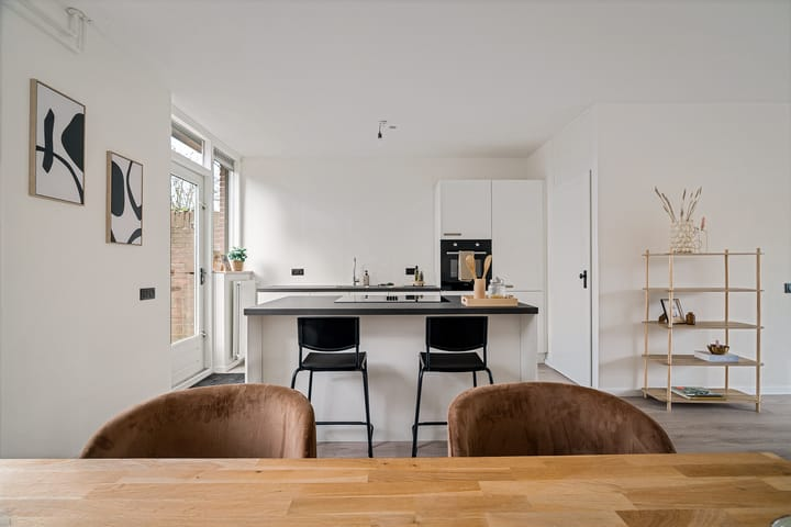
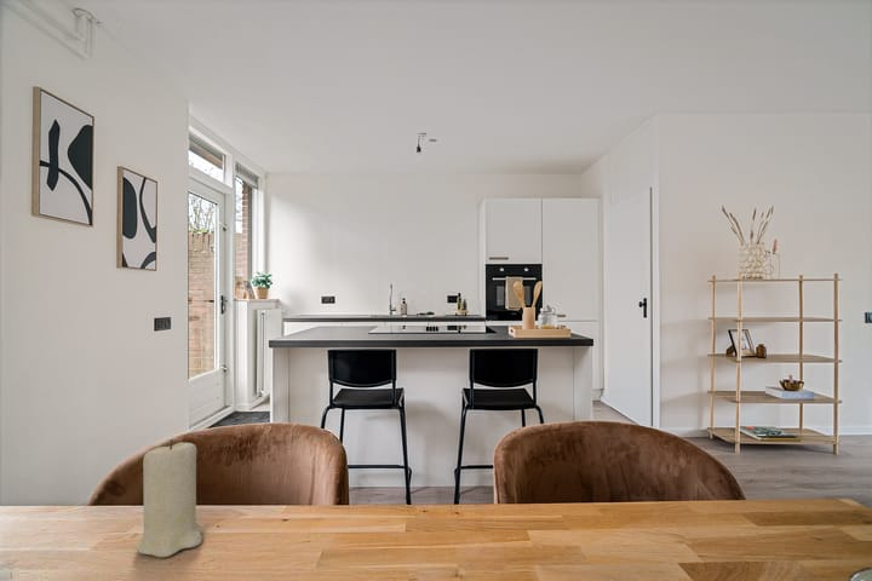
+ candle [136,438,206,558]
